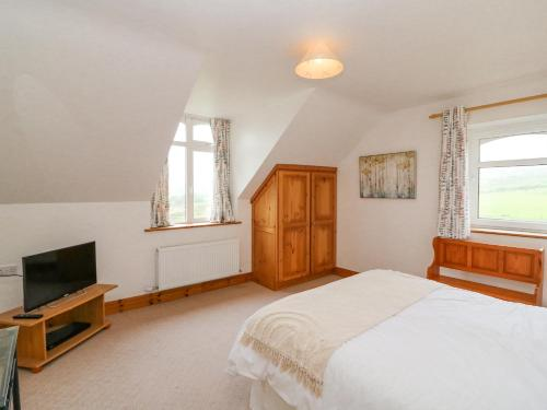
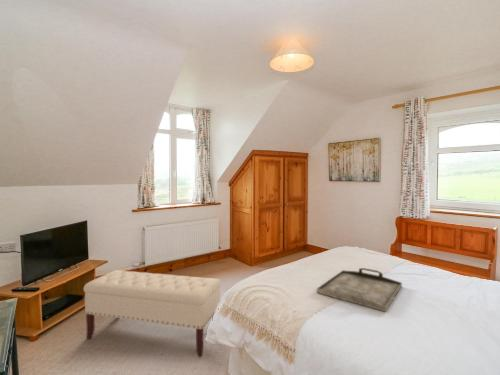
+ bench [83,269,221,358]
+ serving tray [316,267,403,313]
